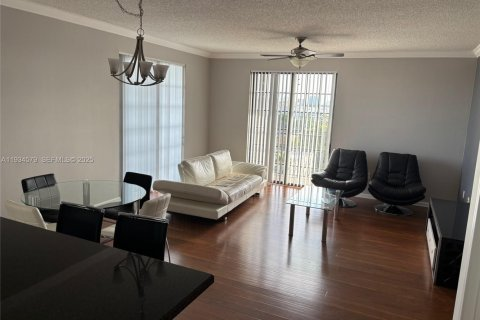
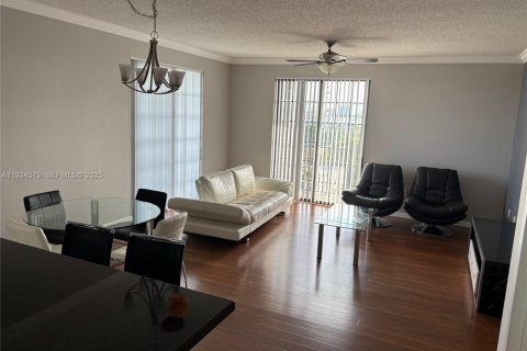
+ fruit [165,293,190,319]
